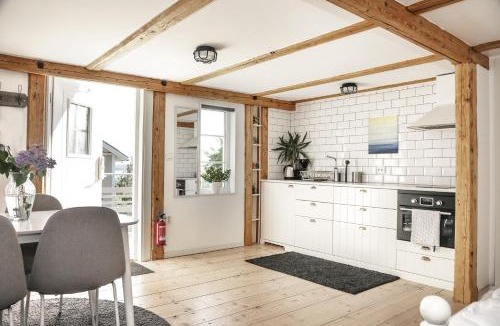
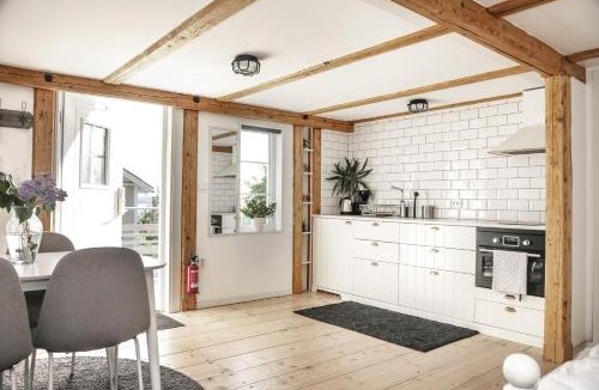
- wall art [367,114,400,155]
